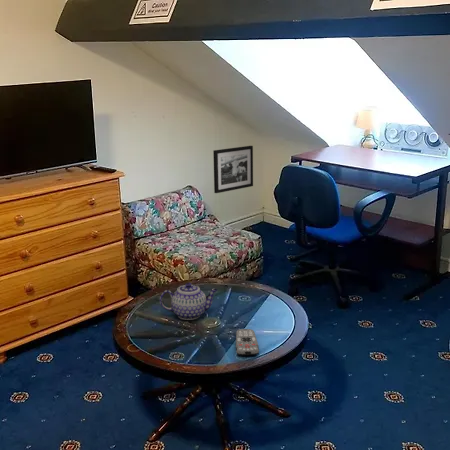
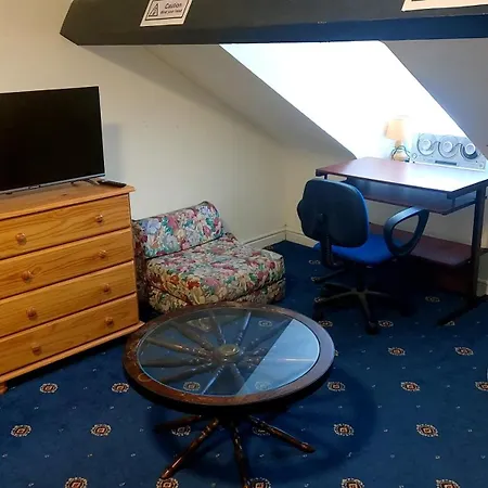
- remote control [235,328,260,356]
- picture frame [212,145,254,194]
- teapot [159,282,218,321]
